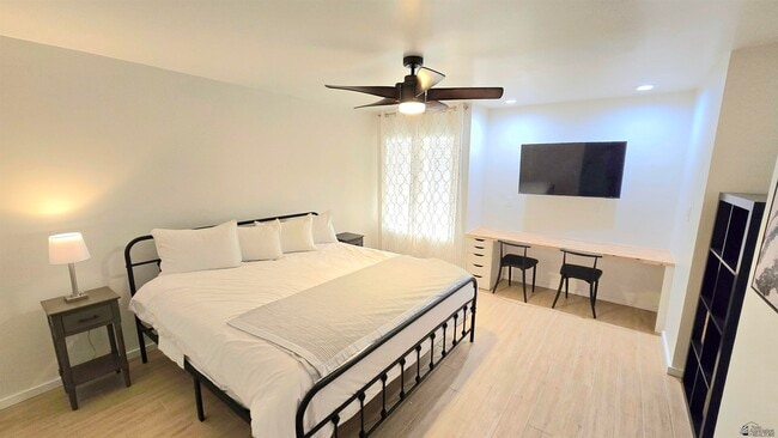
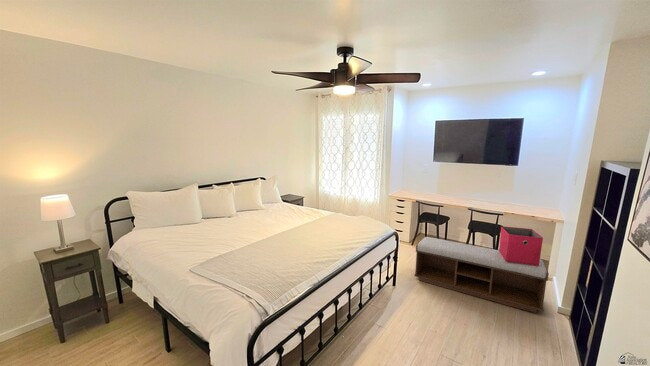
+ storage bin [498,225,544,266]
+ bench [413,236,550,314]
